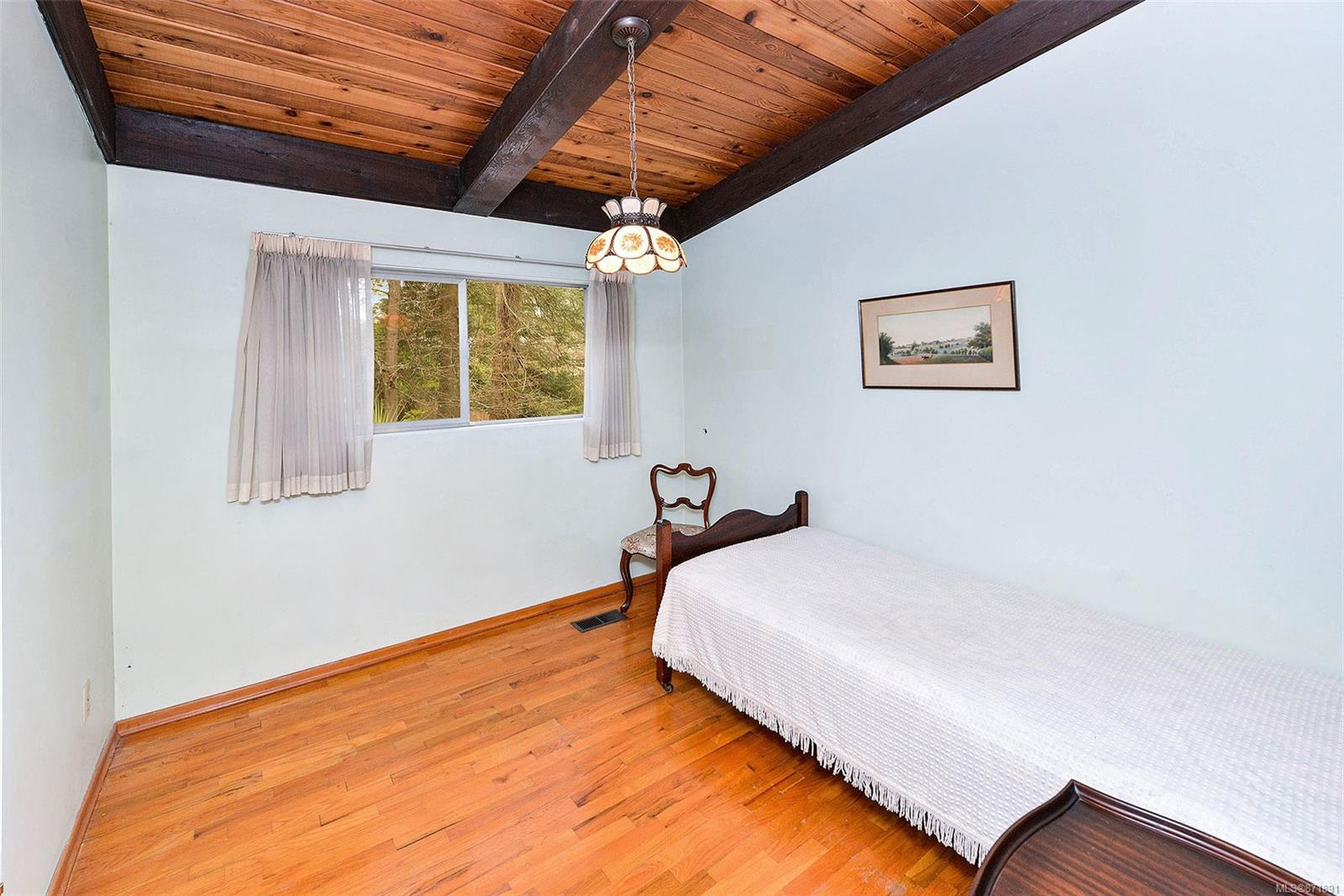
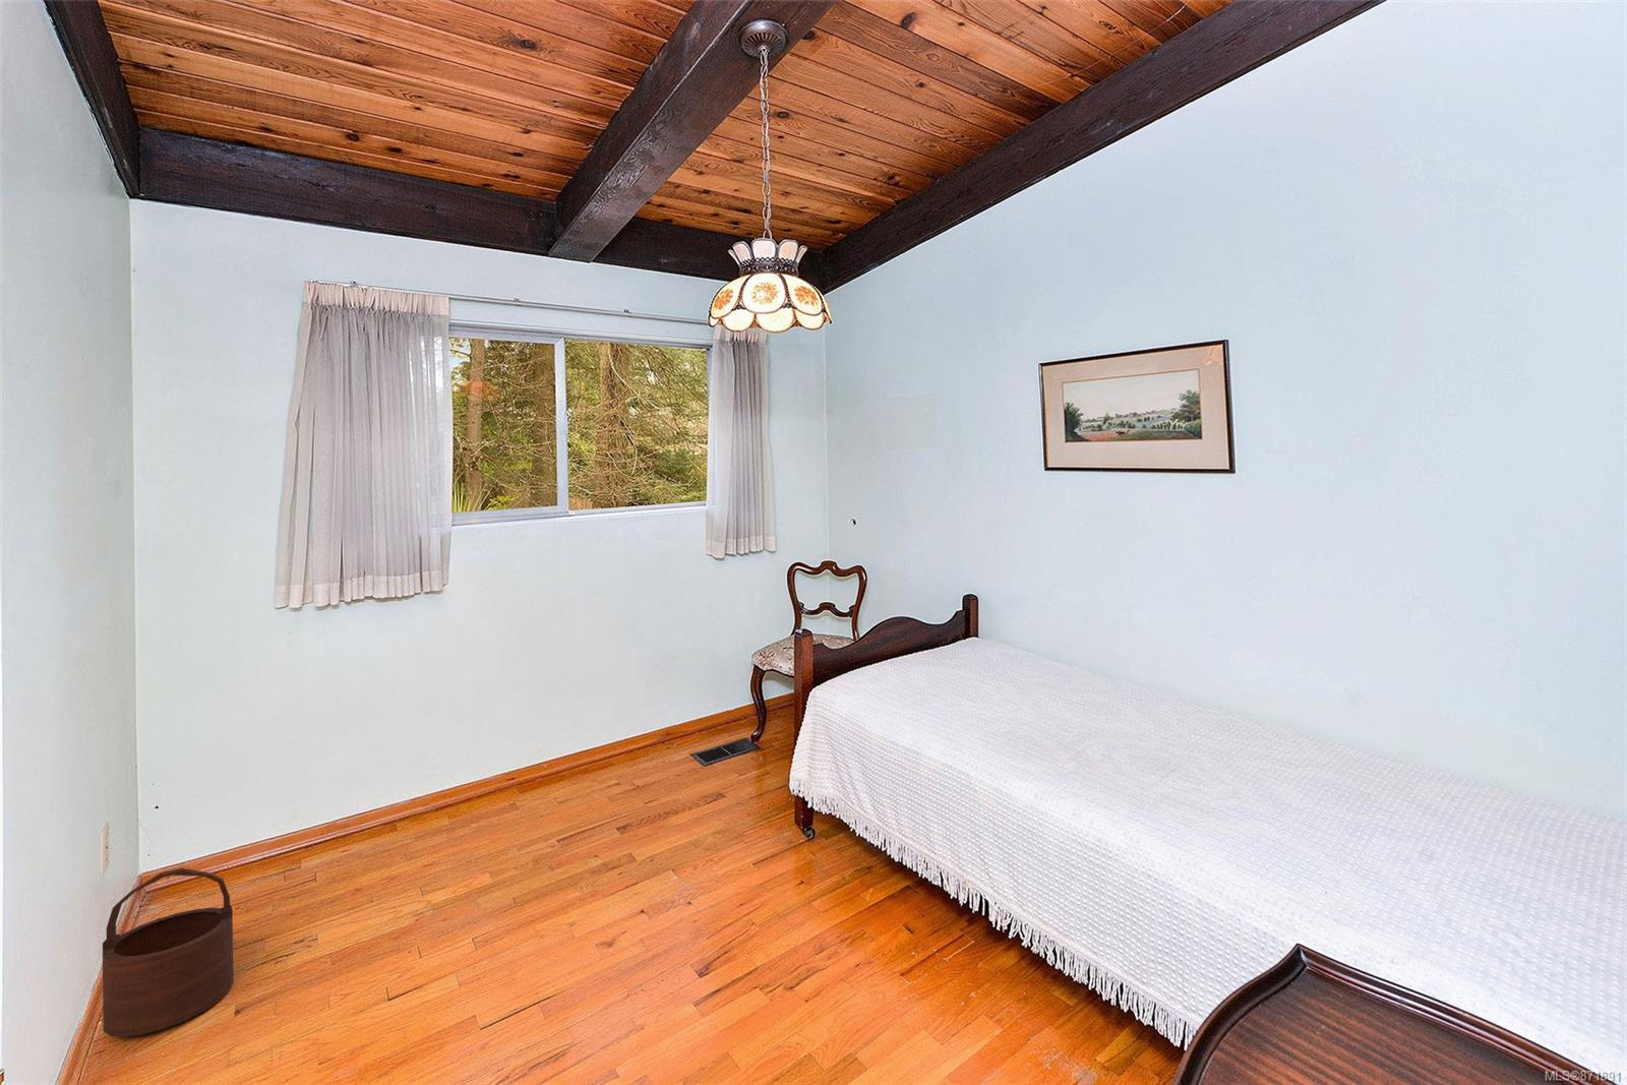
+ wooden bucket [102,867,235,1038]
